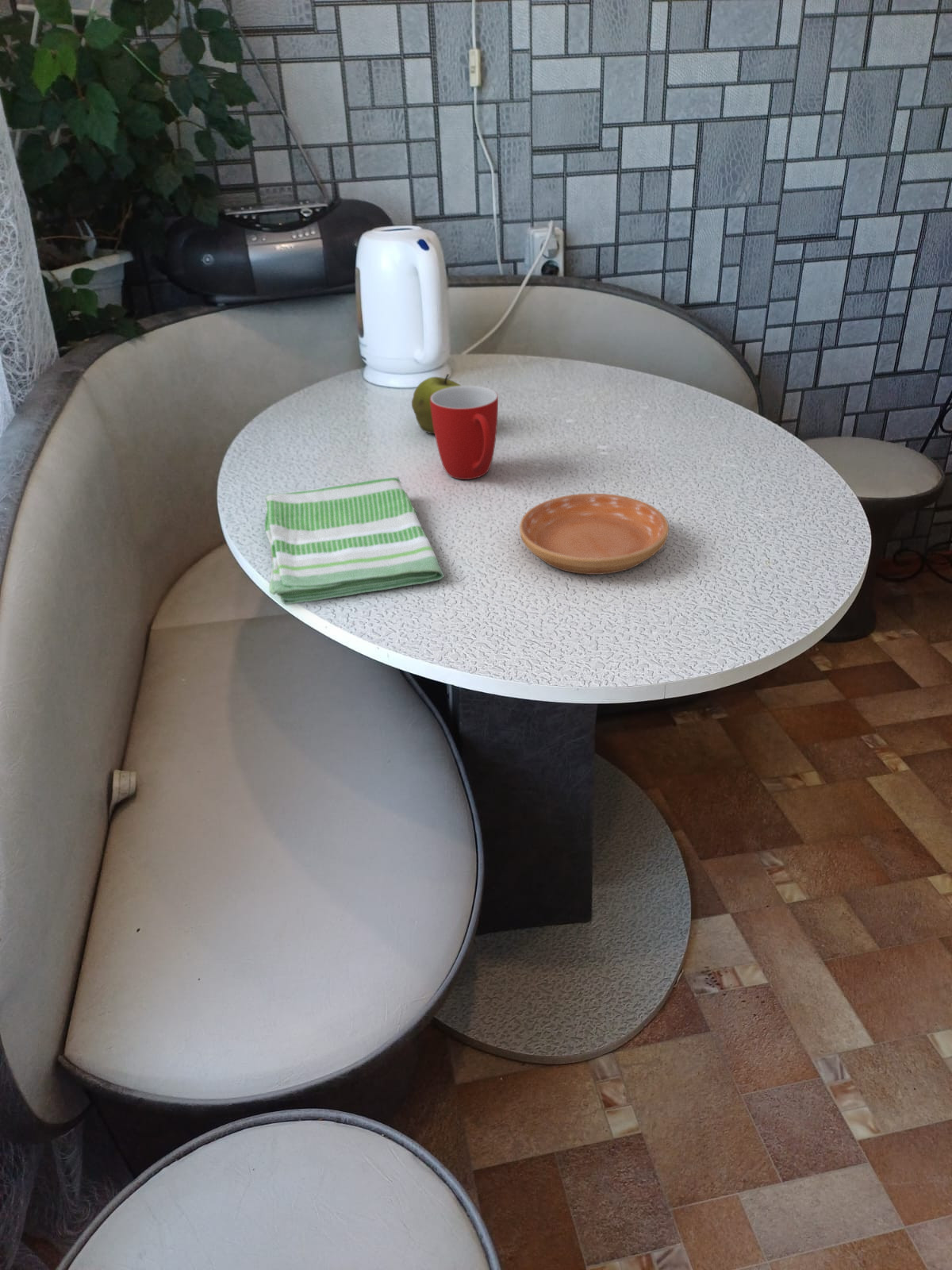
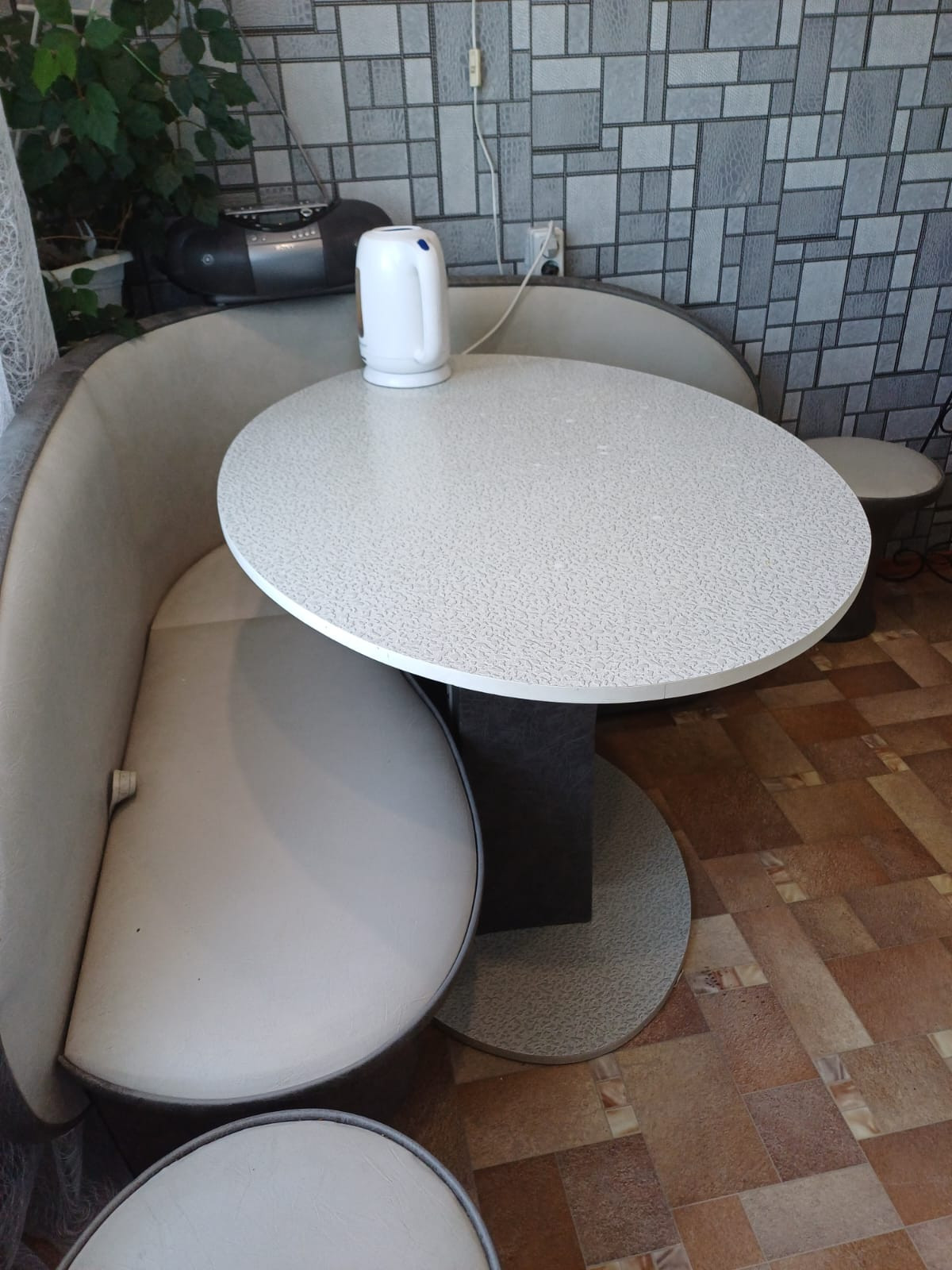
- saucer [519,493,670,575]
- apple [411,373,462,434]
- mug [430,385,499,480]
- dish towel [264,475,445,605]
